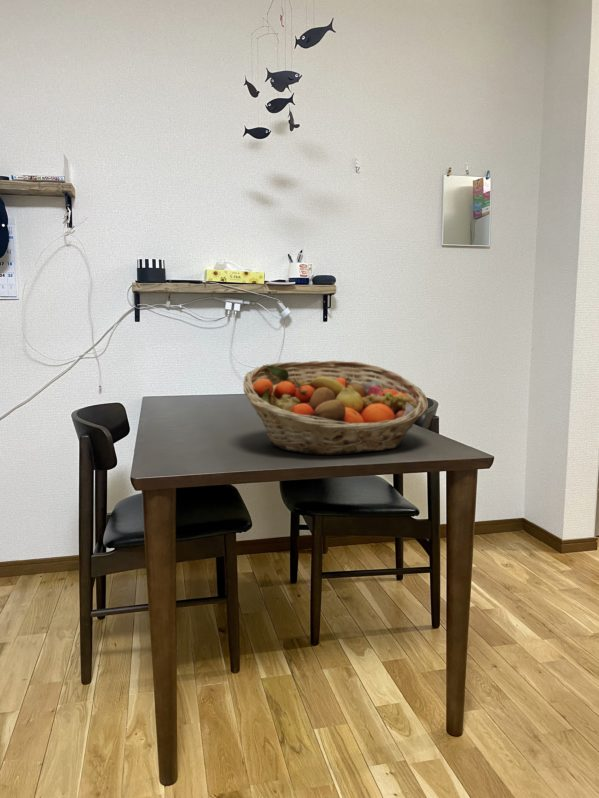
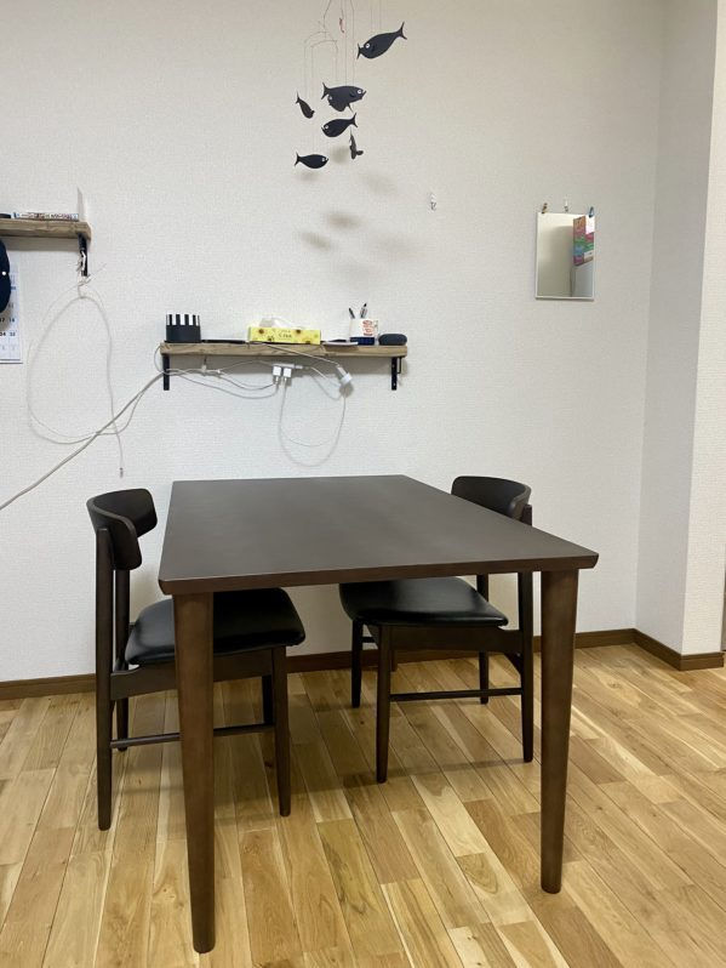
- fruit basket [242,360,429,456]
